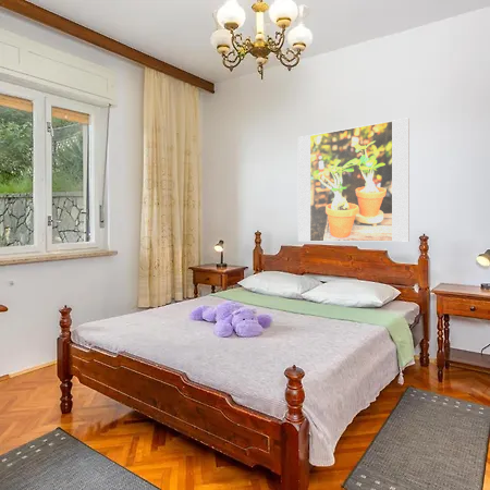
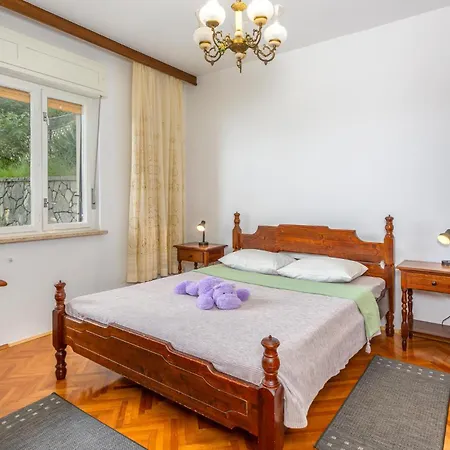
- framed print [297,117,411,243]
